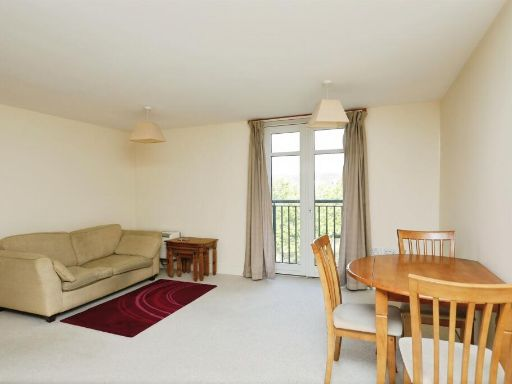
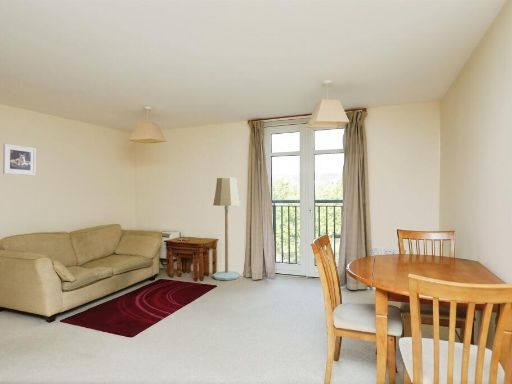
+ floor lamp [212,177,241,281]
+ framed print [2,143,37,176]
